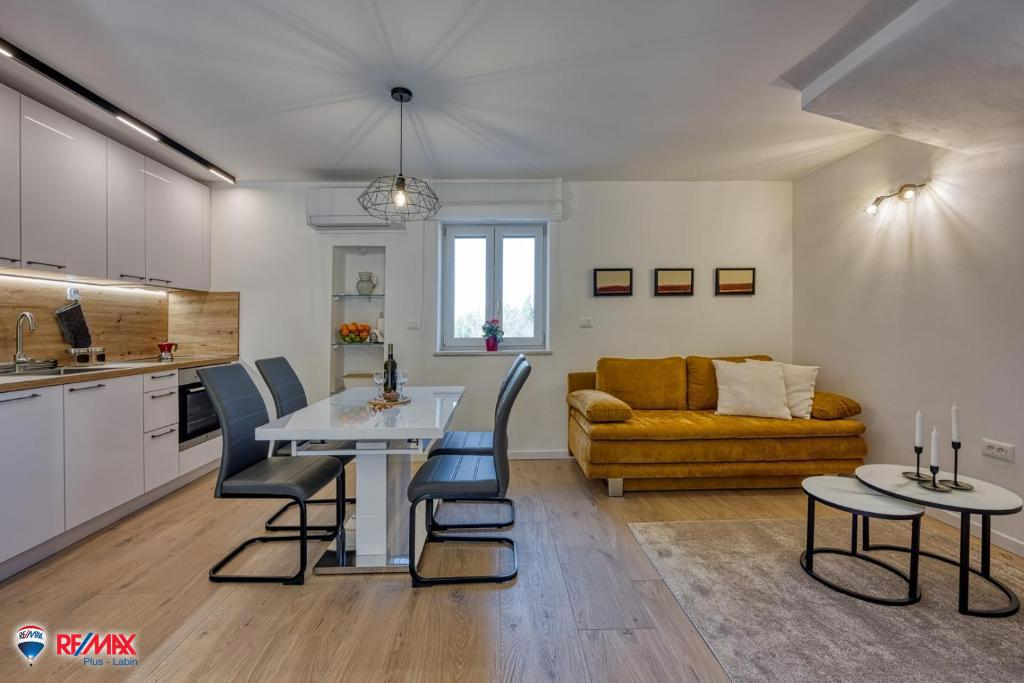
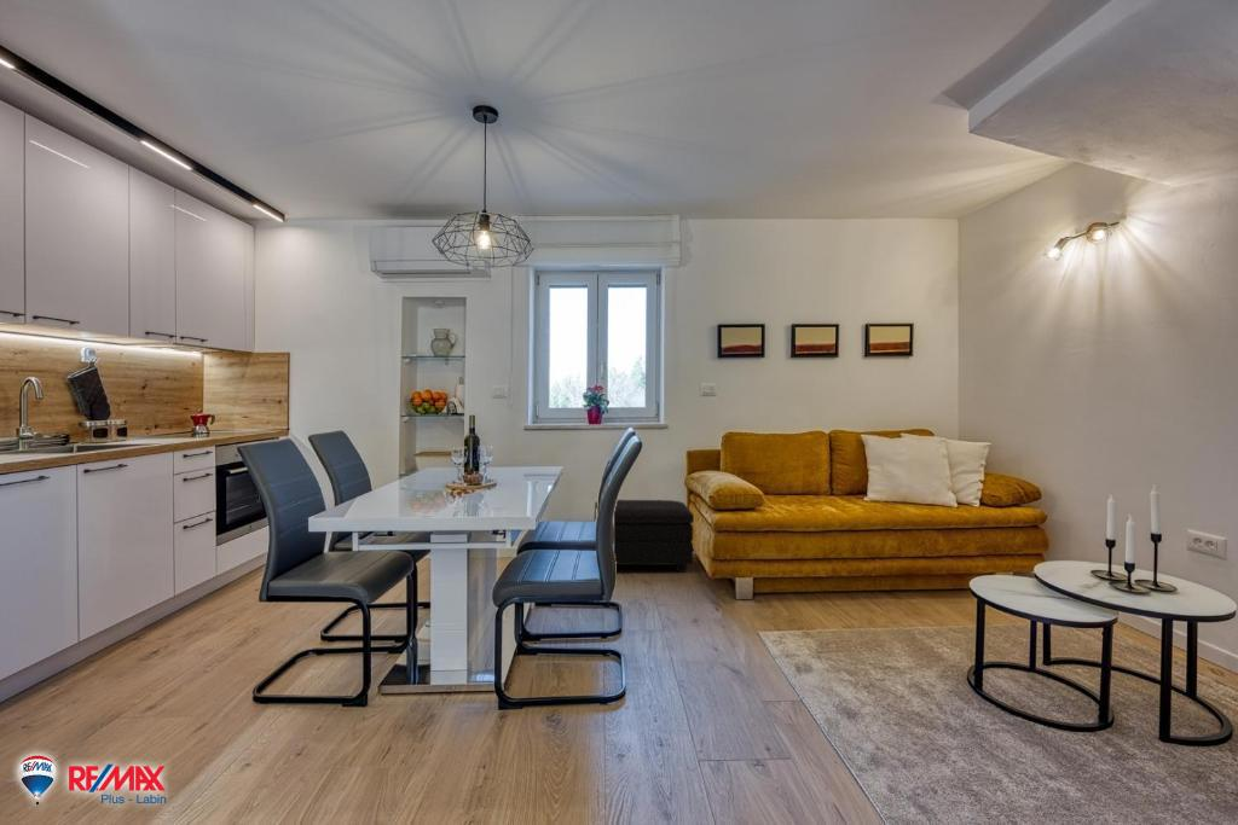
+ footstool [594,499,695,574]
